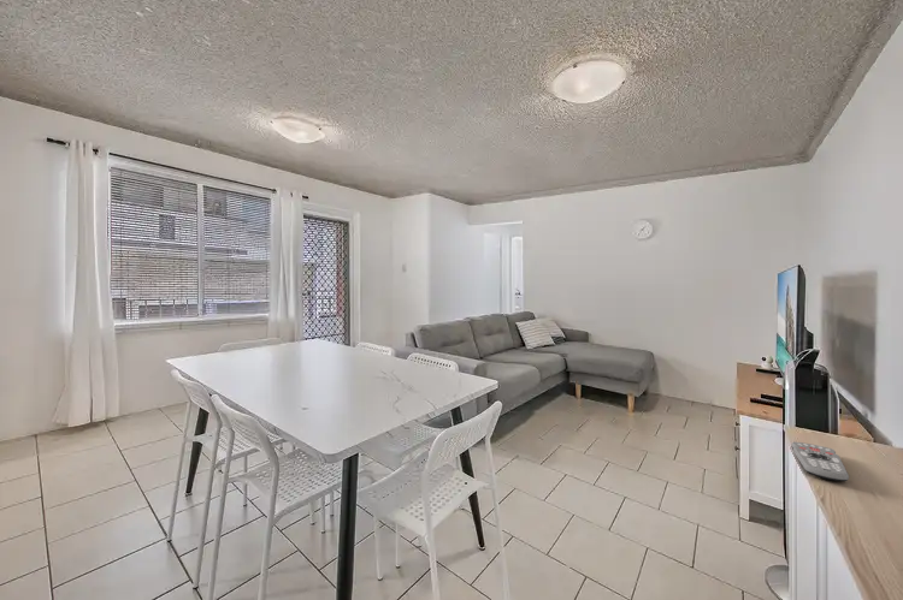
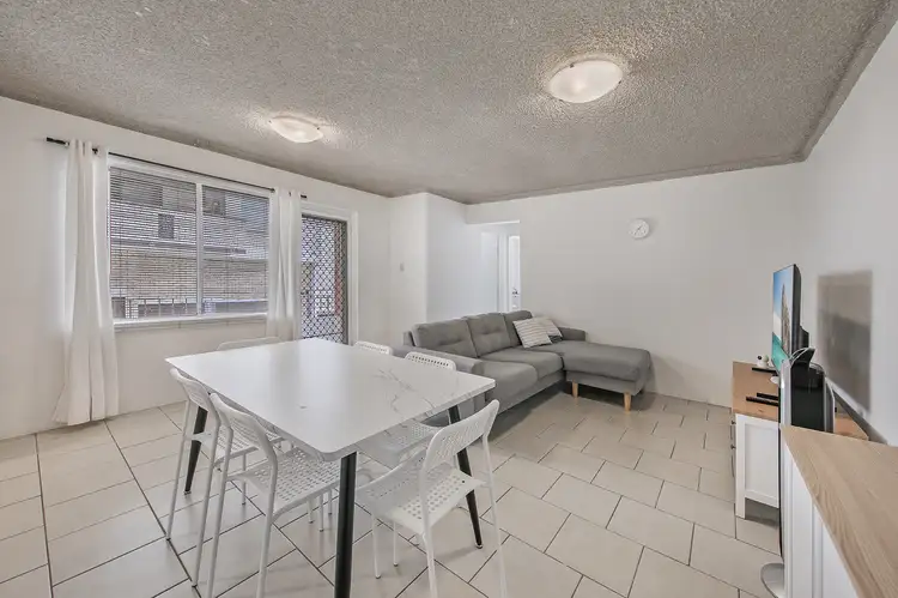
- remote control [790,441,850,482]
